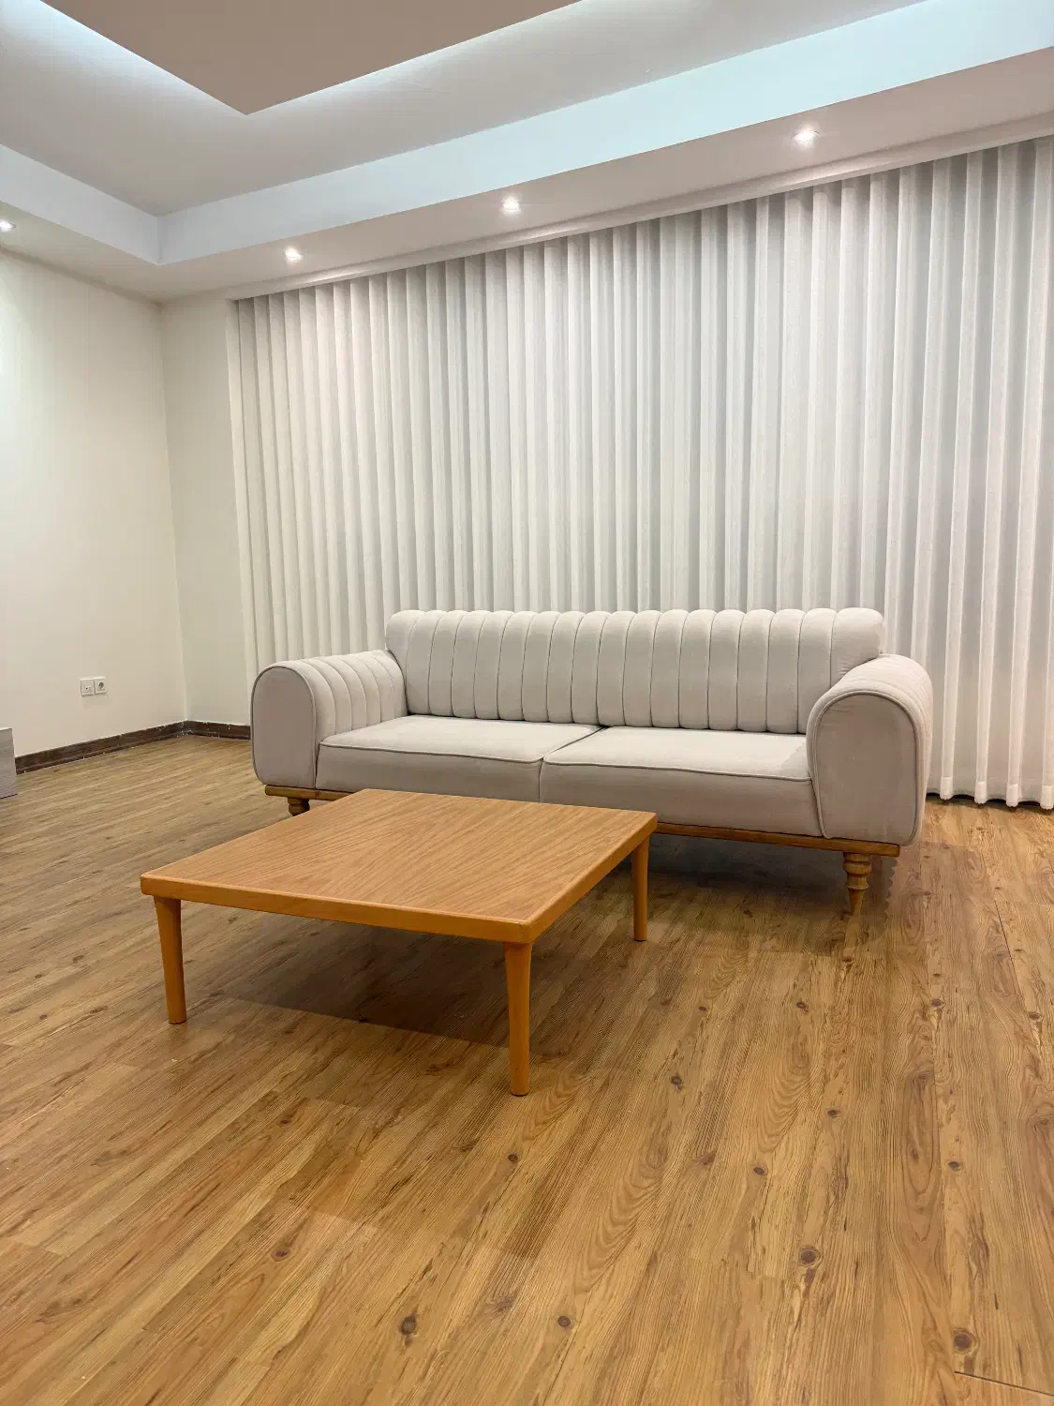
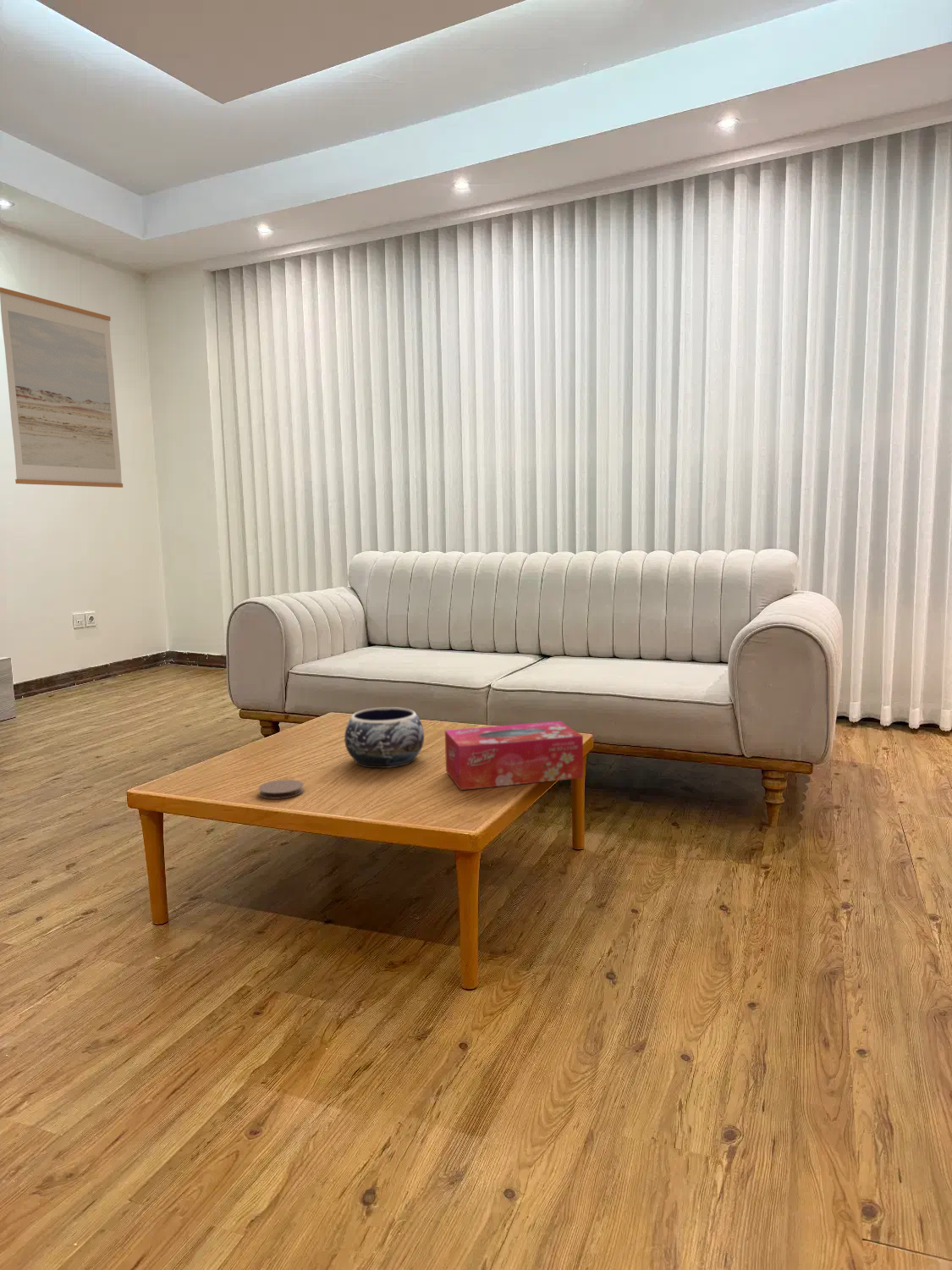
+ tissue box [444,721,584,791]
+ coaster [257,779,305,800]
+ wall art [0,286,124,489]
+ decorative bowl [344,706,425,769]
